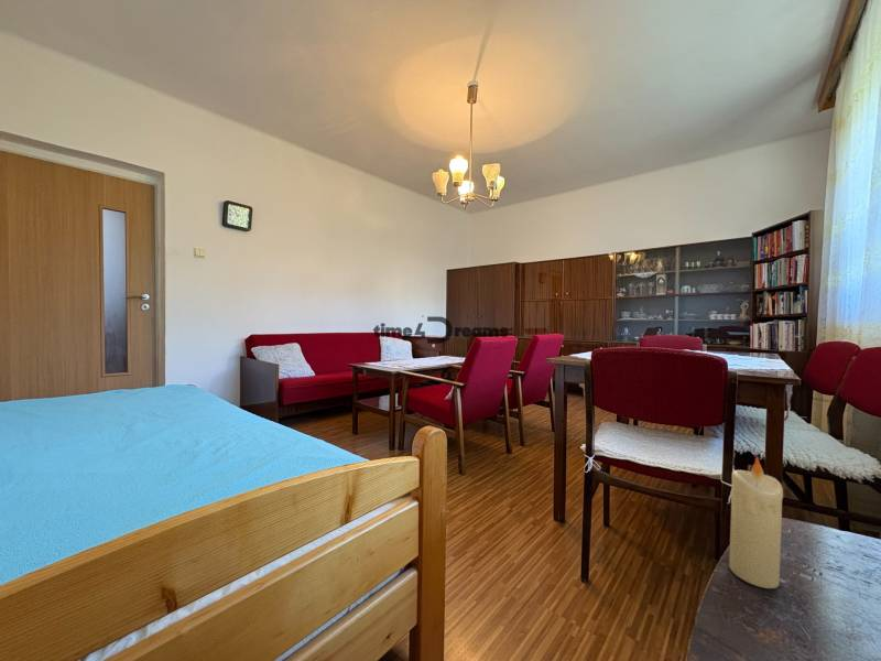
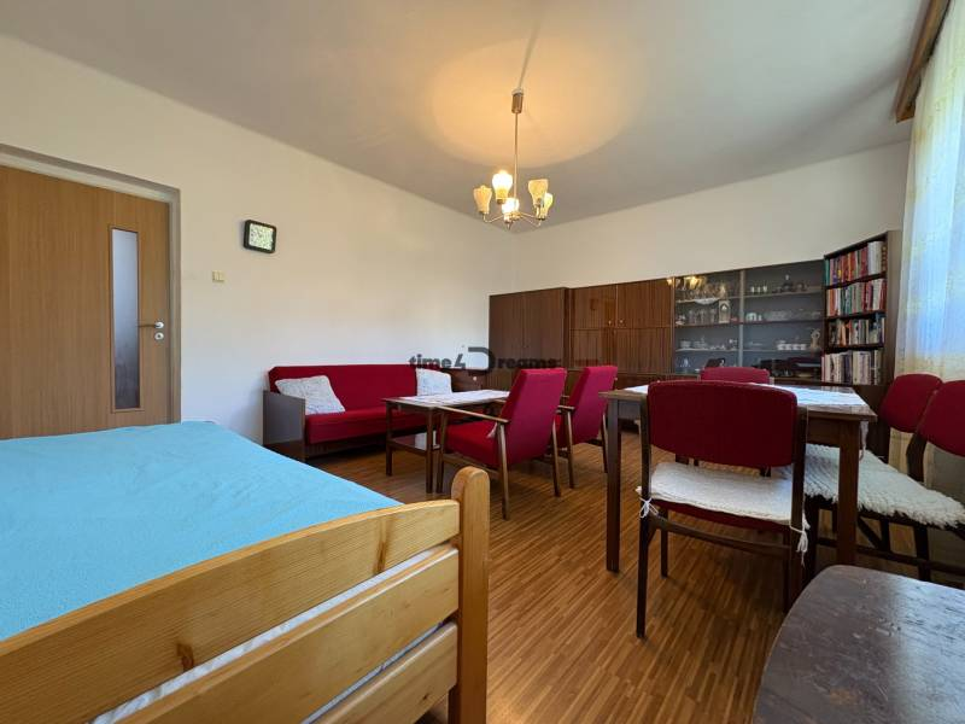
- candle [728,455,784,589]
